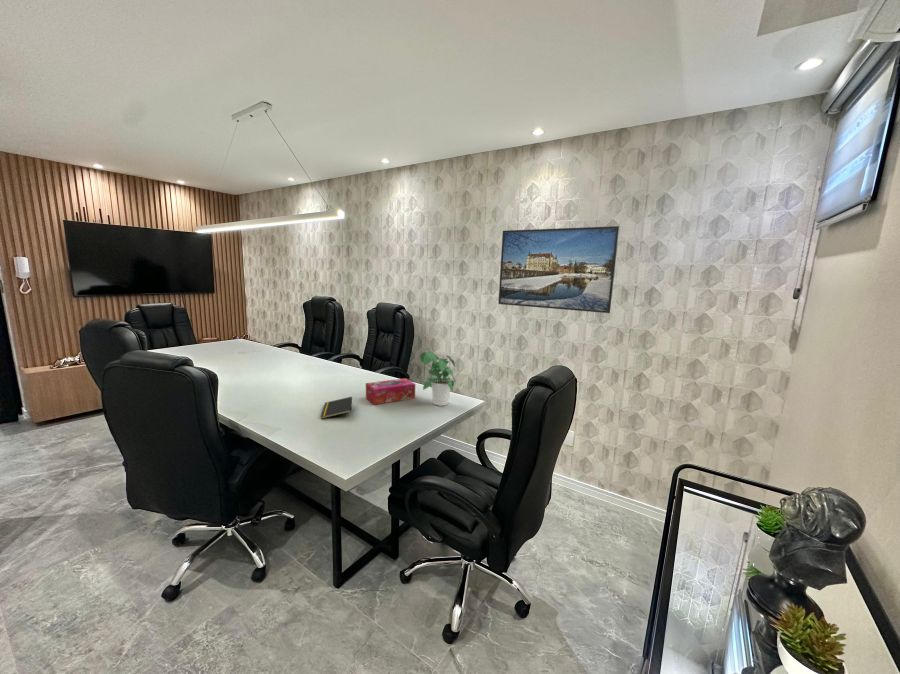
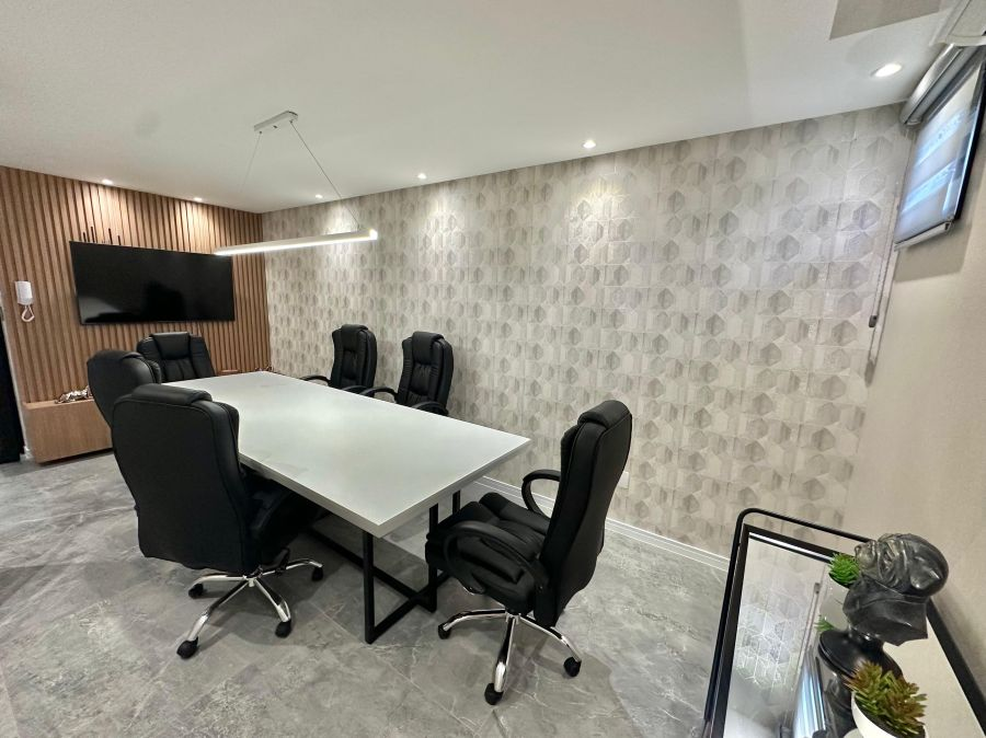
- notepad [320,396,353,420]
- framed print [497,225,620,314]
- tissue box [365,377,416,406]
- potted plant [419,349,457,407]
